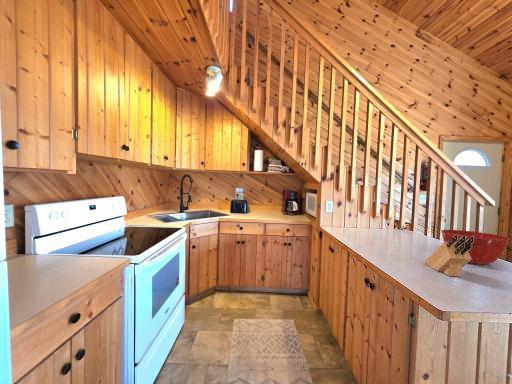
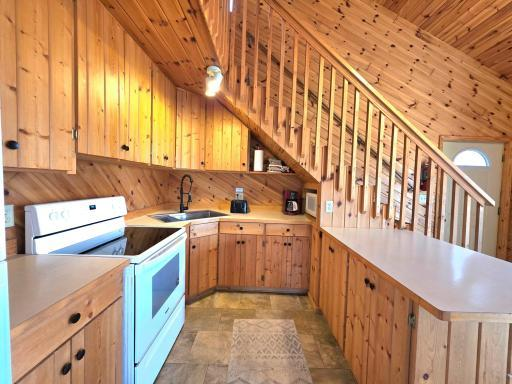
- knife block [423,235,475,278]
- mixing bowl [440,229,511,266]
